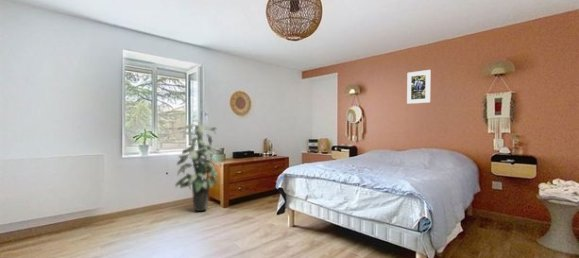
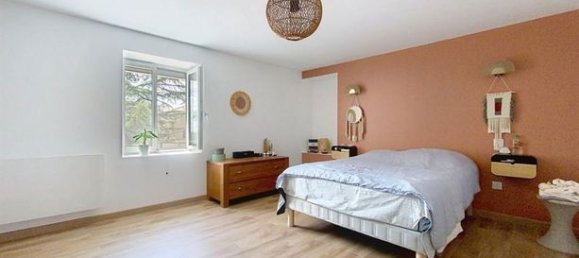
- indoor plant [174,119,223,212]
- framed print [406,69,431,105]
